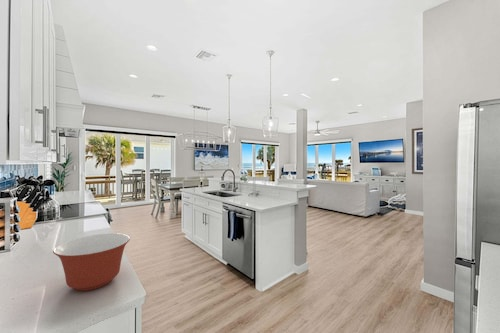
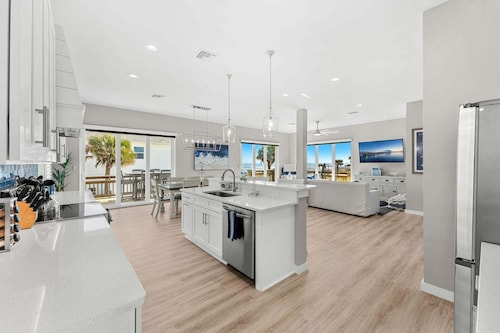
- mixing bowl [52,232,131,292]
